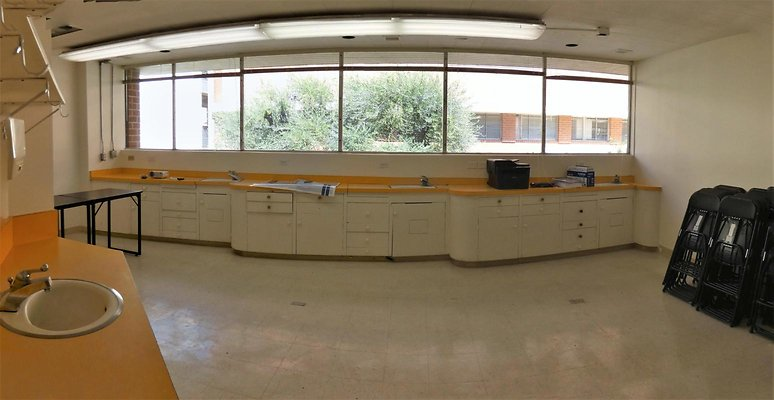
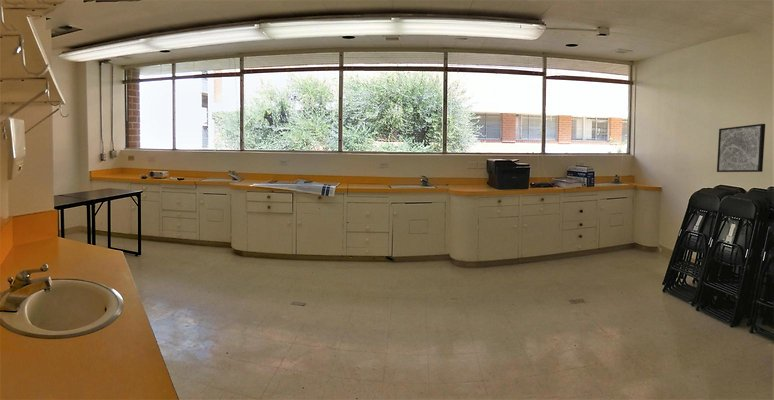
+ wall art [716,123,766,173]
